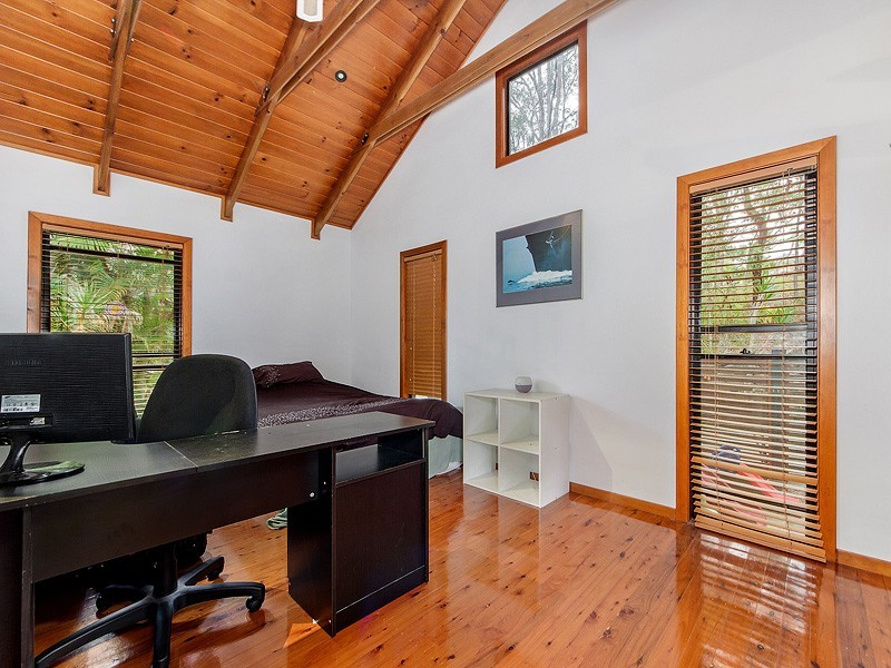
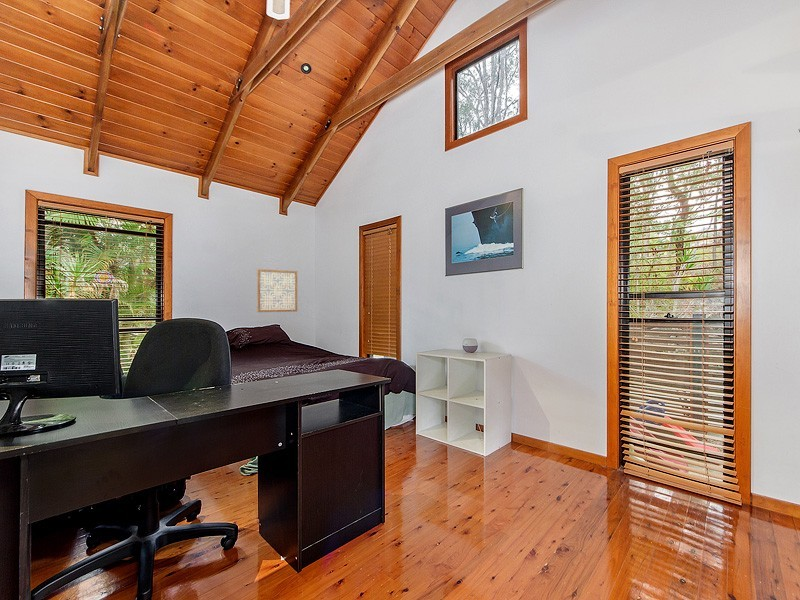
+ wall art [256,268,298,313]
